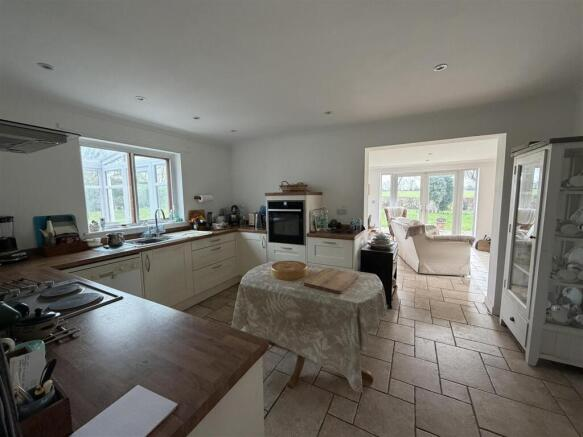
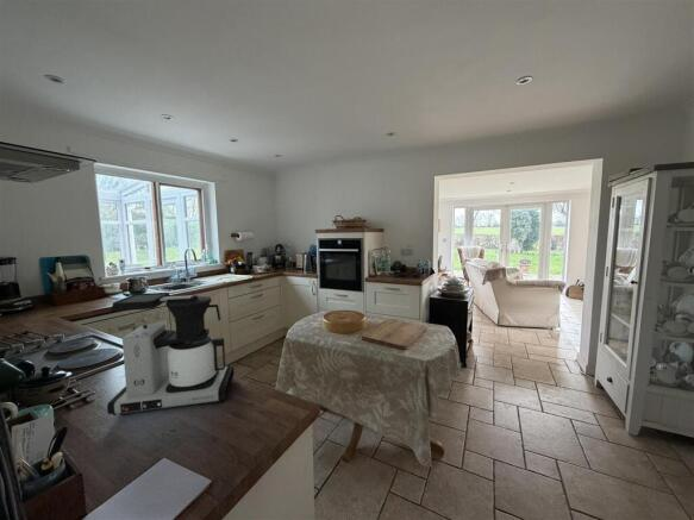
+ coffee maker [106,292,235,416]
